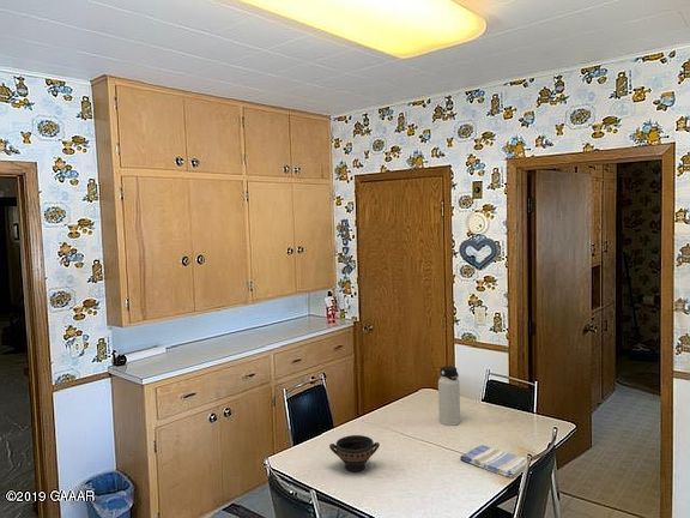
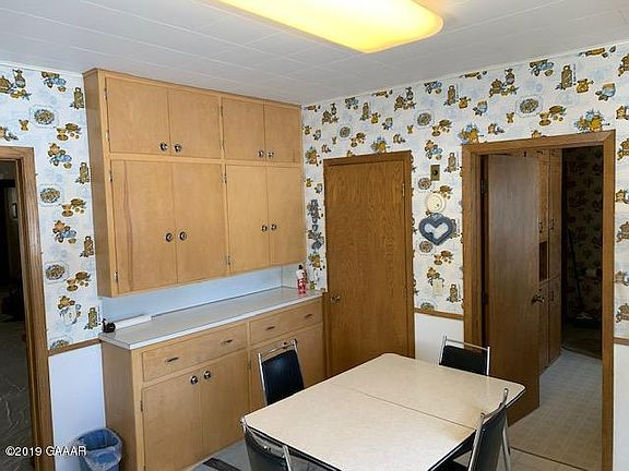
- water bottle [437,365,461,427]
- bowl [328,434,381,472]
- dish towel [459,444,528,478]
